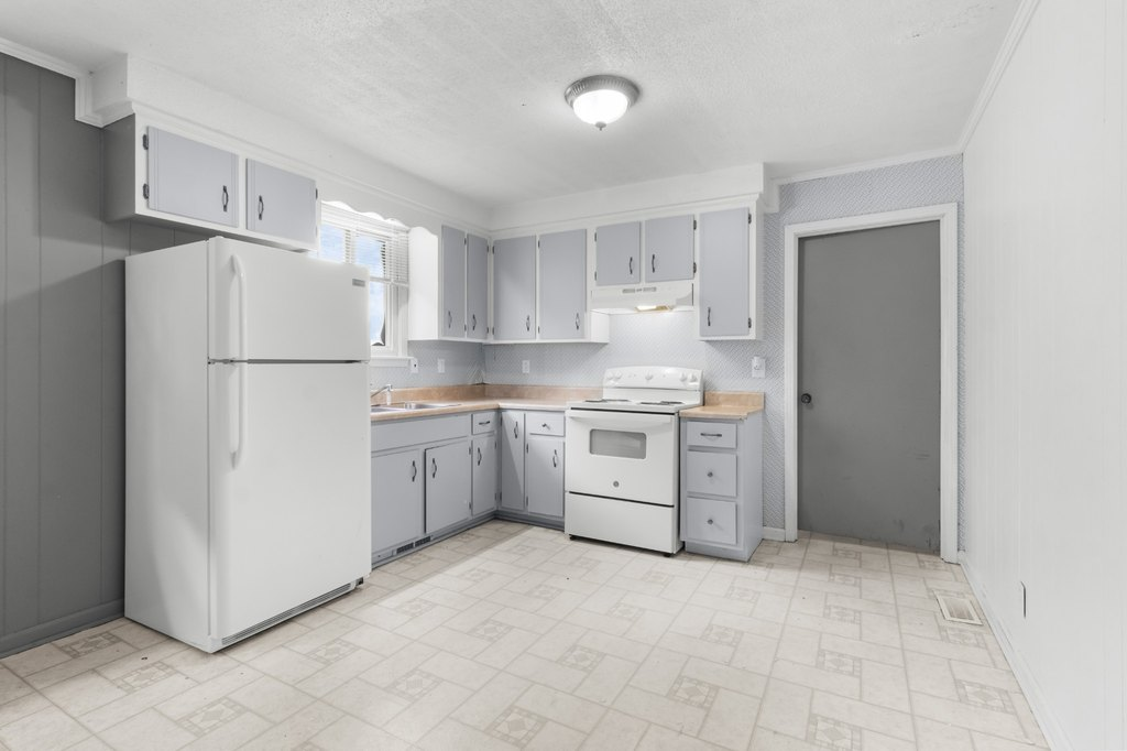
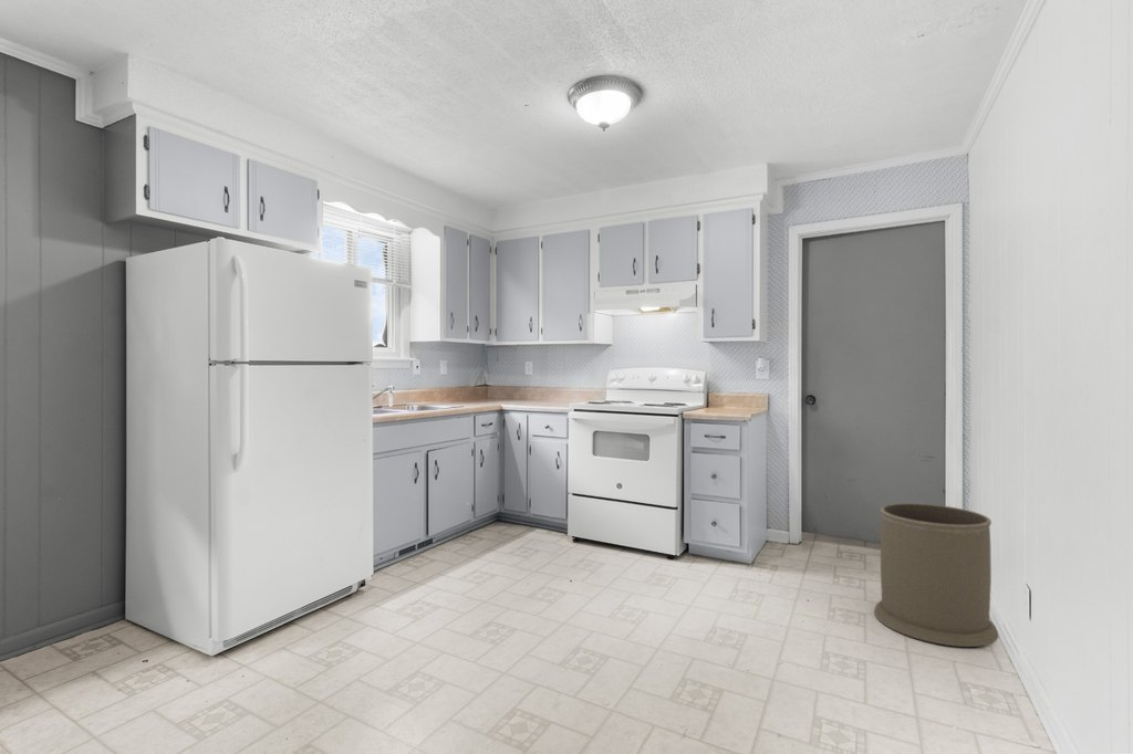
+ trash can [873,502,999,648]
